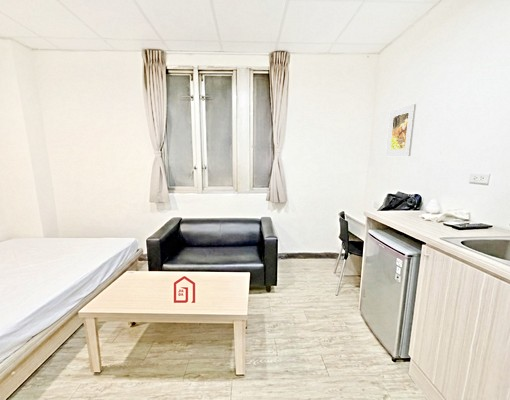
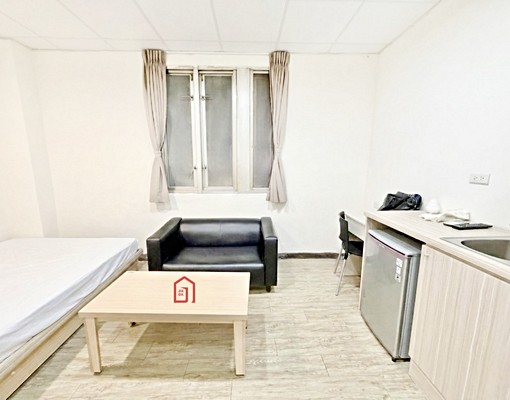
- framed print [385,103,417,157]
